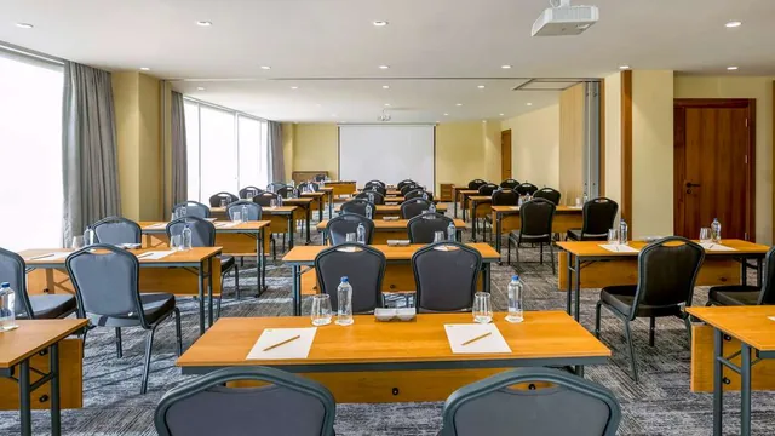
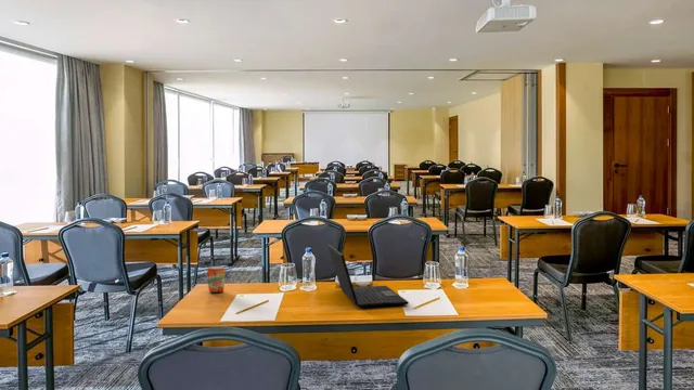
+ laptop [326,243,410,309]
+ beverage can [206,265,226,294]
